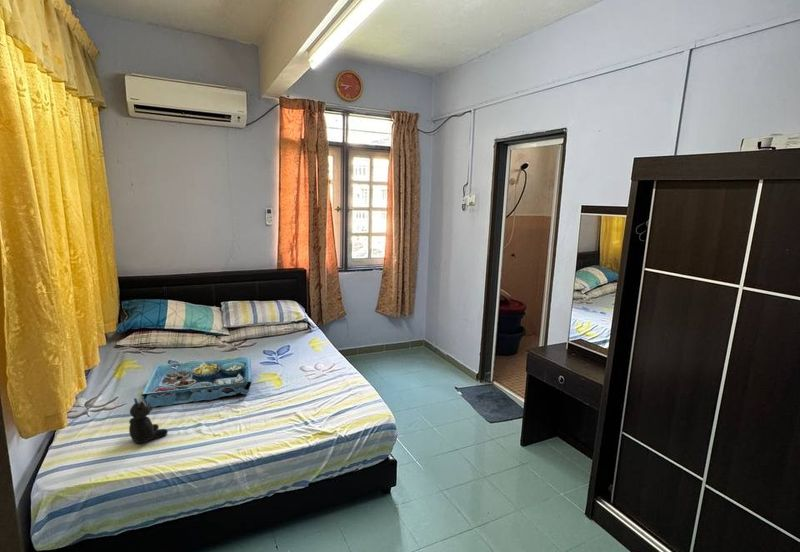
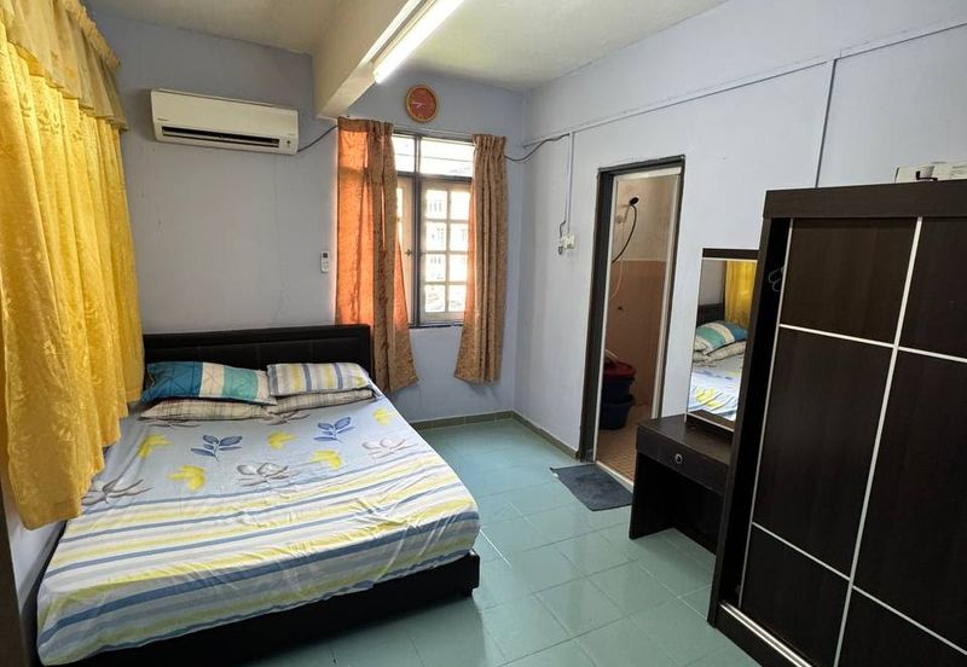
- serving tray [140,355,253,408]
- teddy bear [128,397,169,444]
